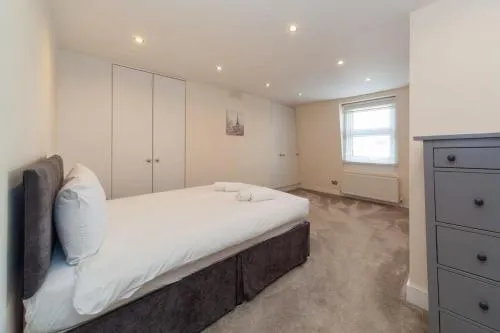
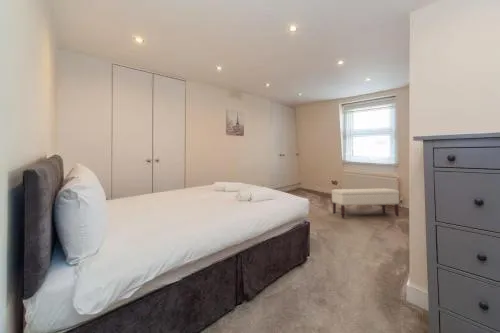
+ bench [331,187,400,219]
